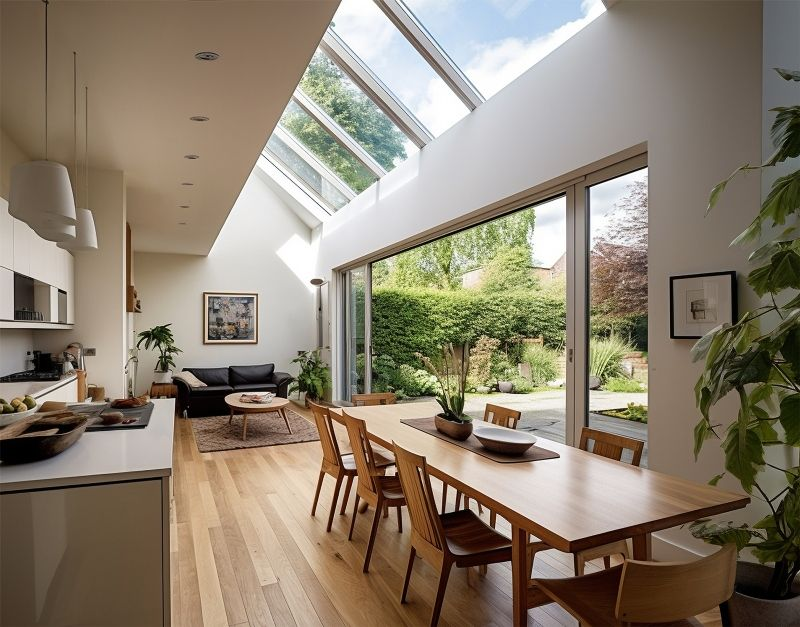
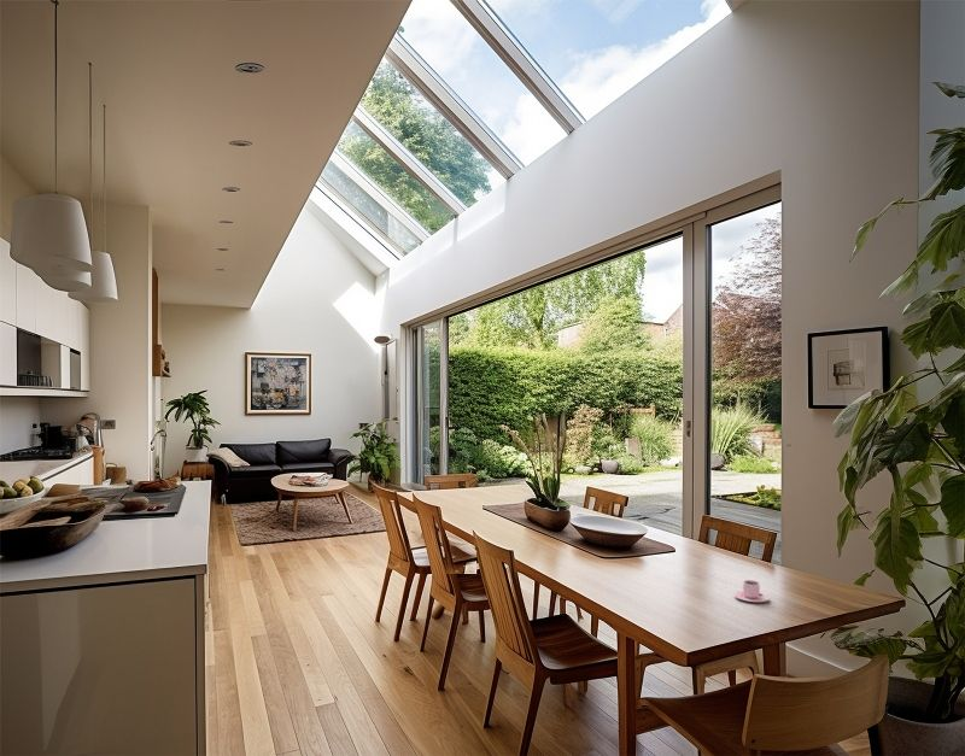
+ teacup [733,579,771,603]
